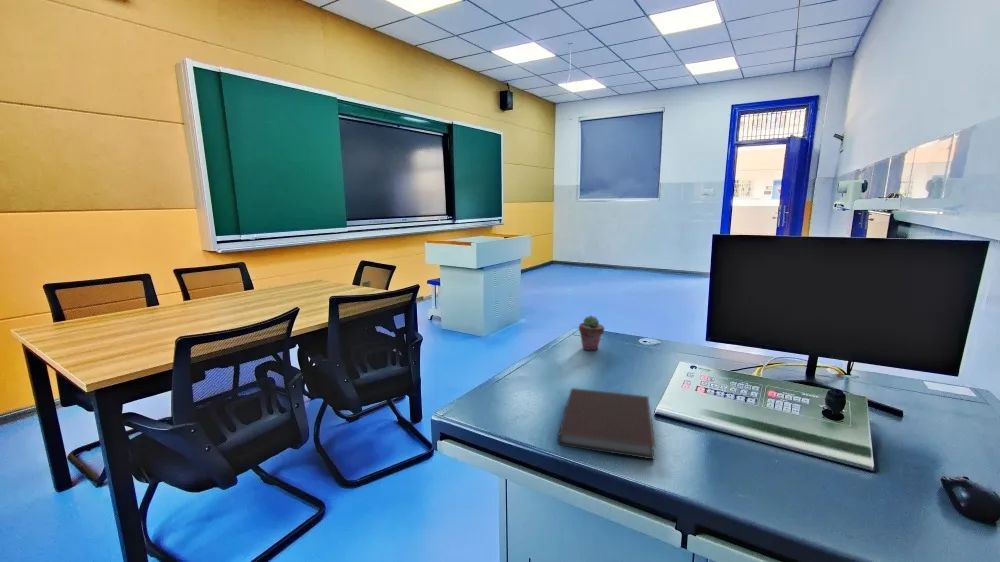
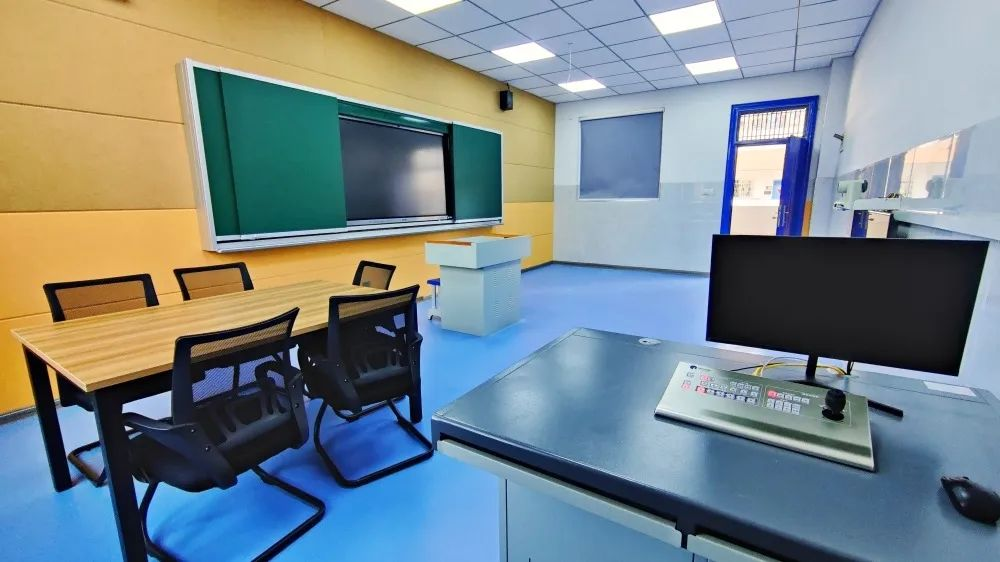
- notebook [557,387,656,461]
- potted succulent [578,315,605,351]
